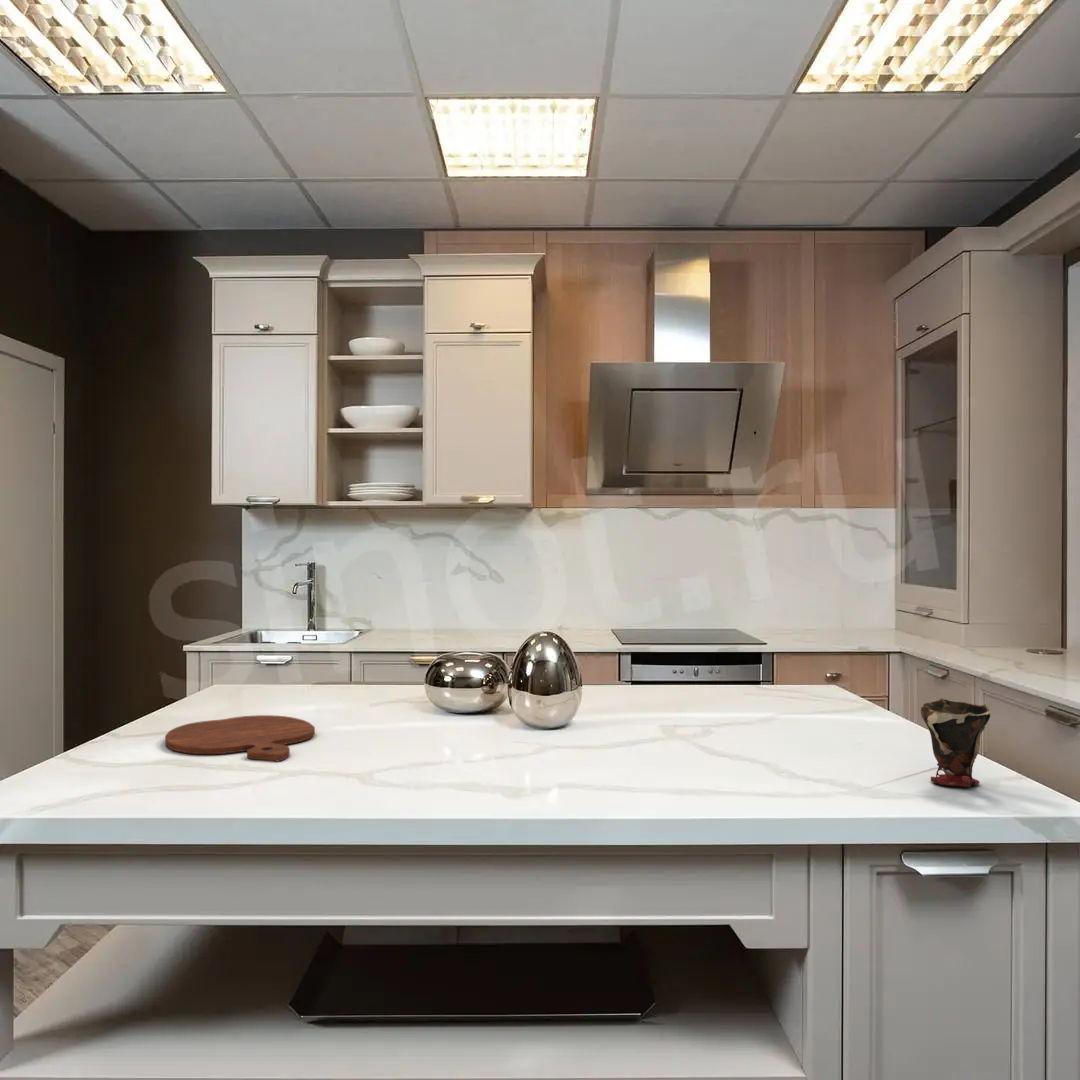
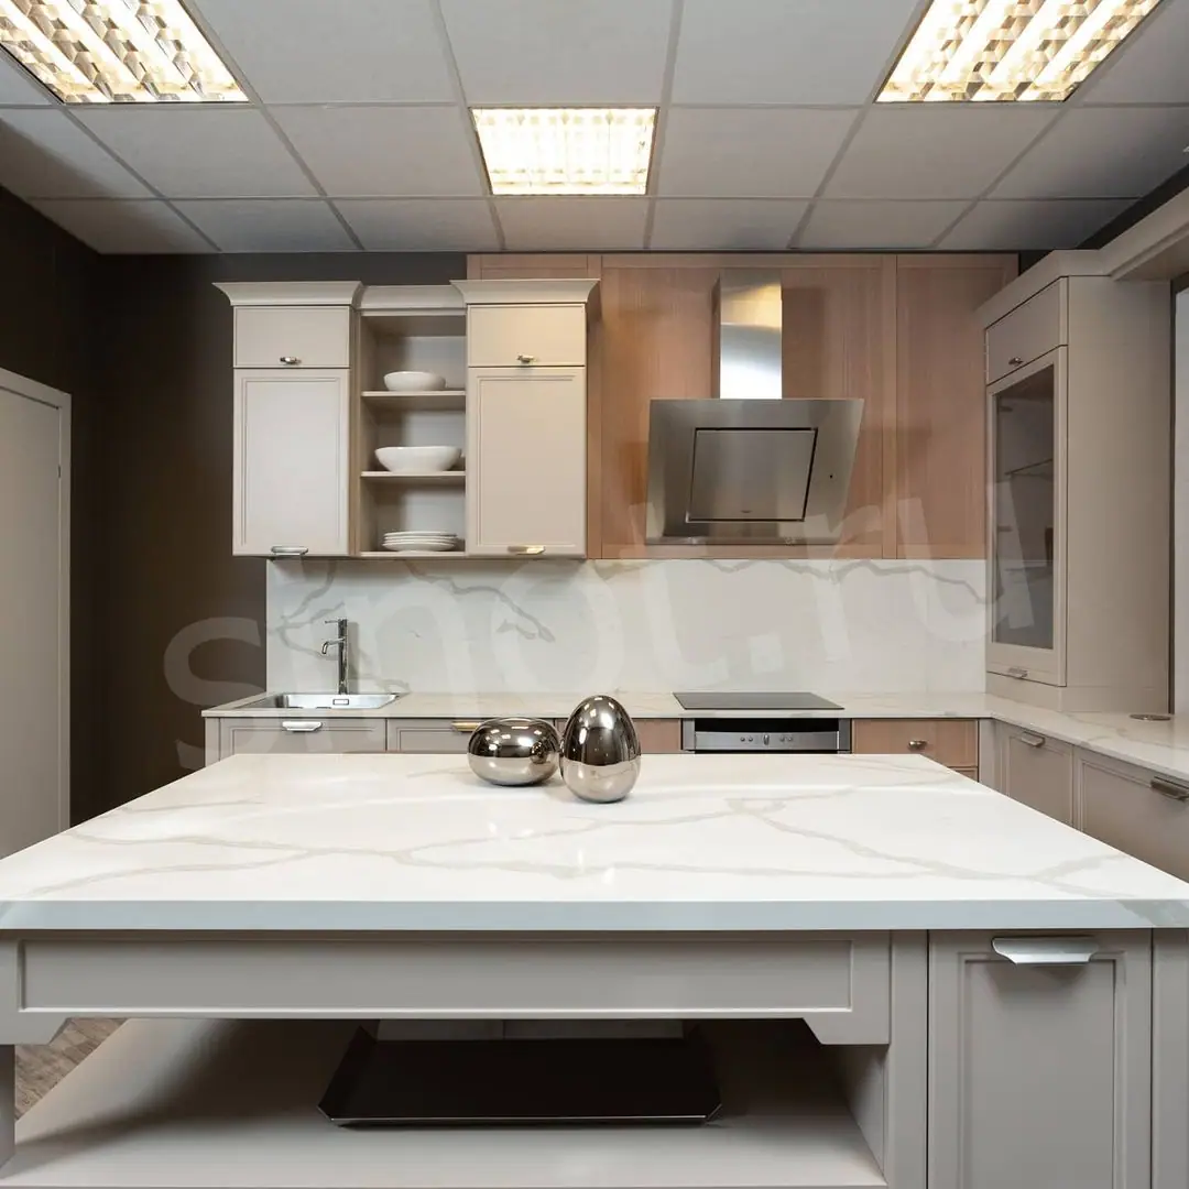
- cutting board [164,714,316,762]
- cup [920,697,992,788]
